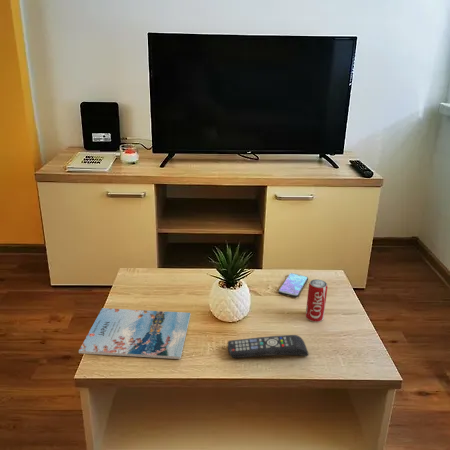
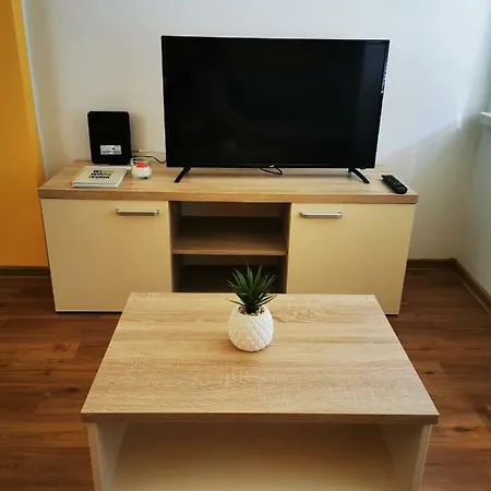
- remote control [227,334,310,359]
- beverage can [305,279,328,323]
- smartphone [277,272,309,298]
- magazine [78,307,191,360]
